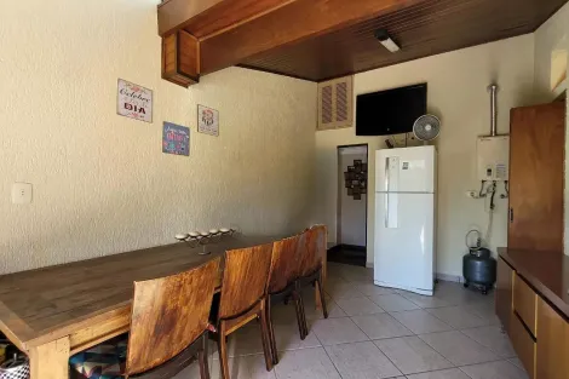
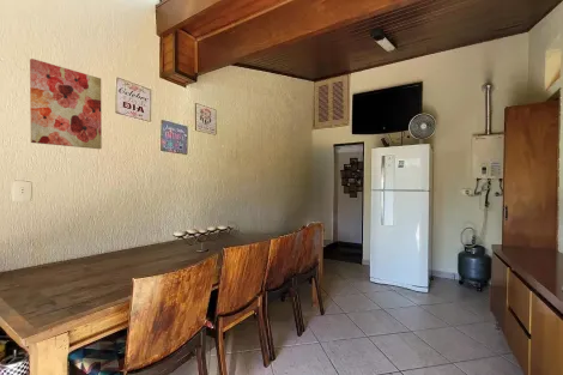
+ wall art [29,58,103,150]
